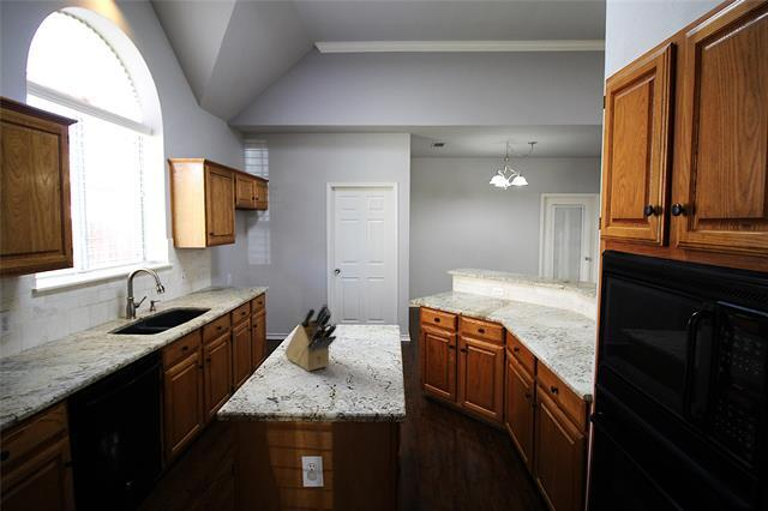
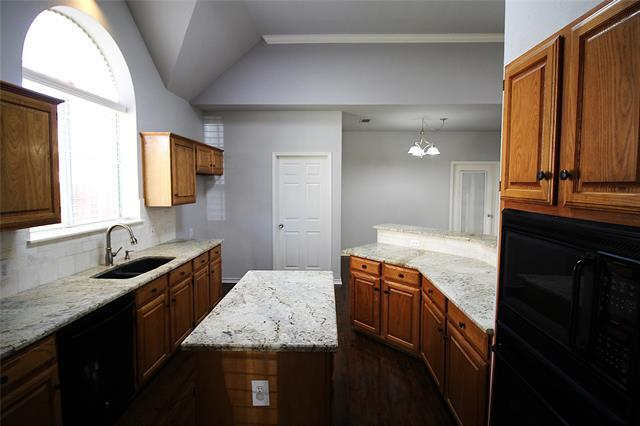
- knife block [283,302,338,372]
